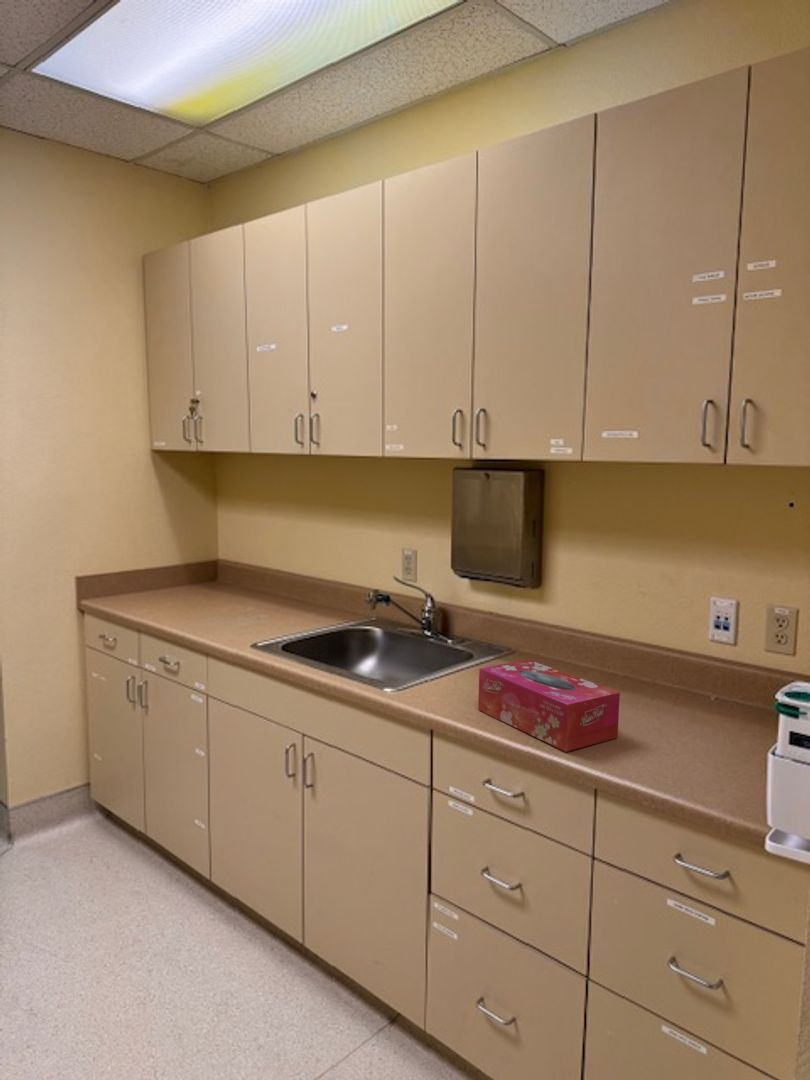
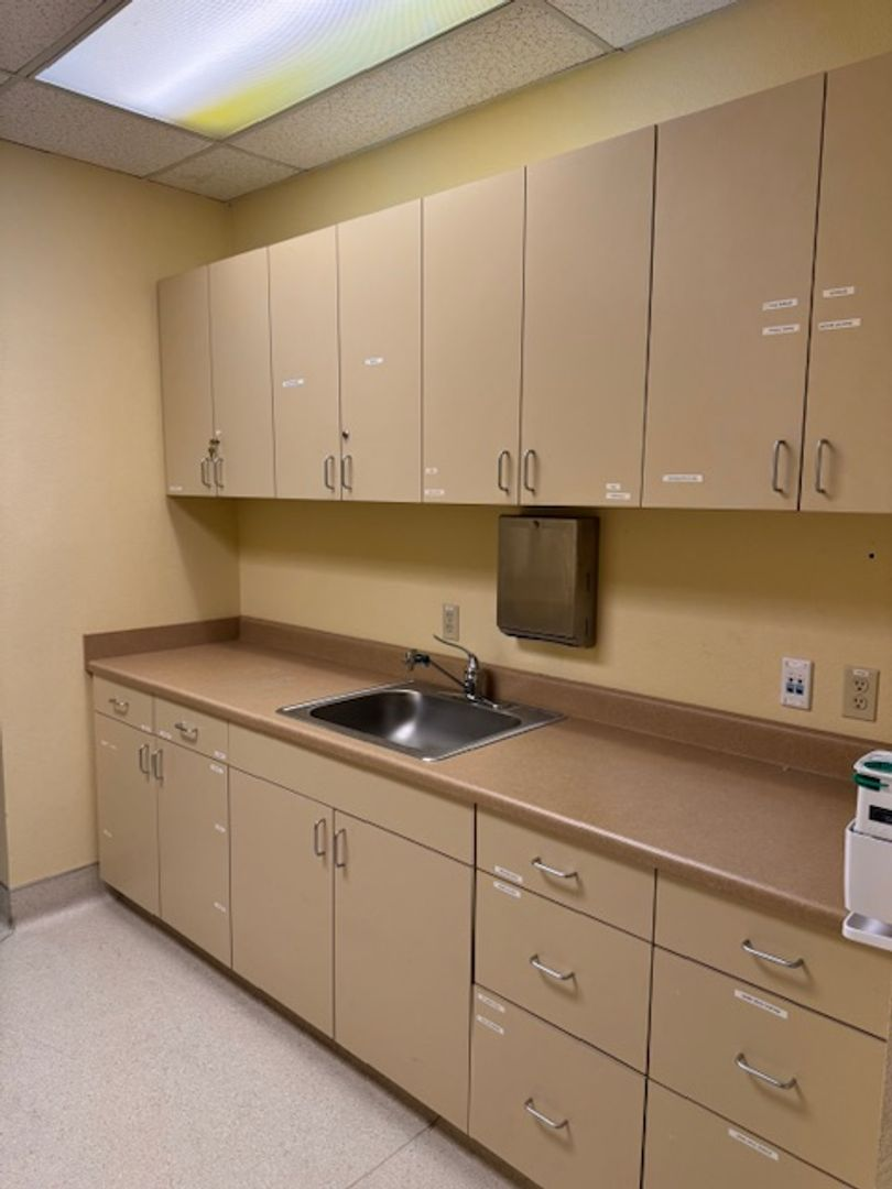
- tissue box [477,659,621,753]
